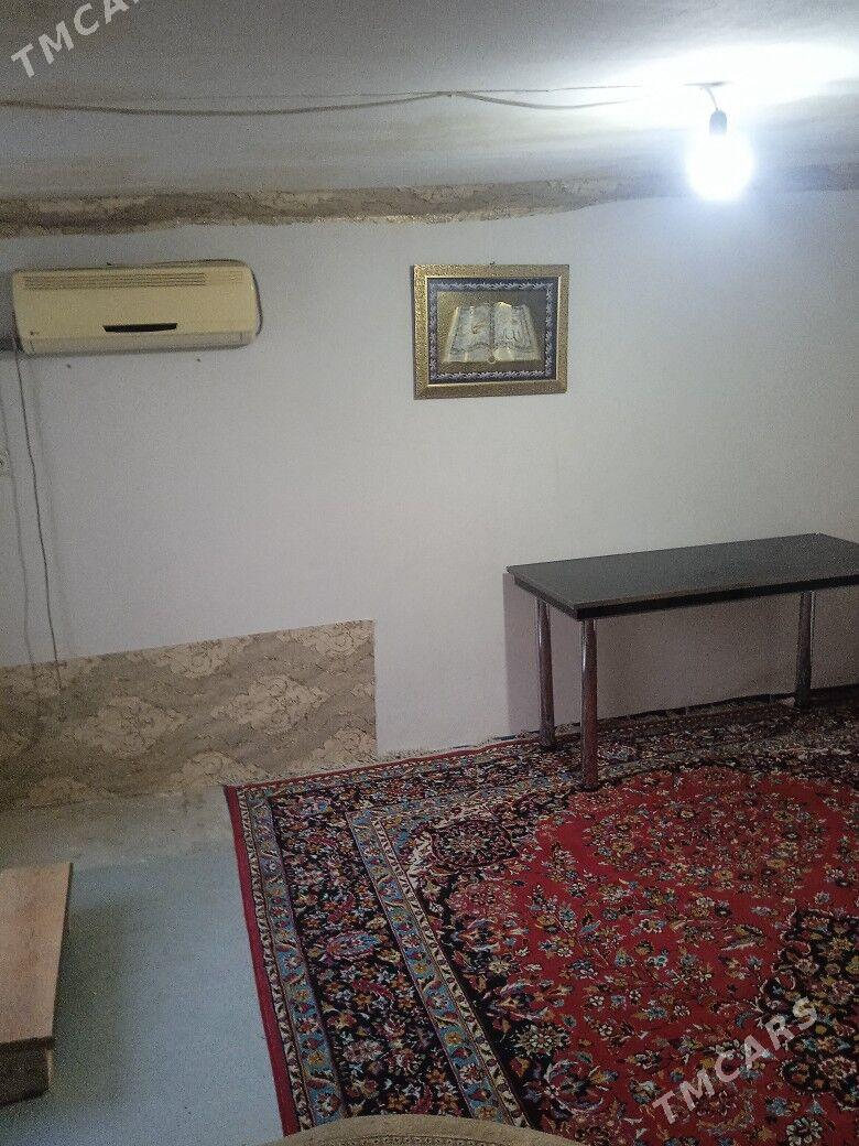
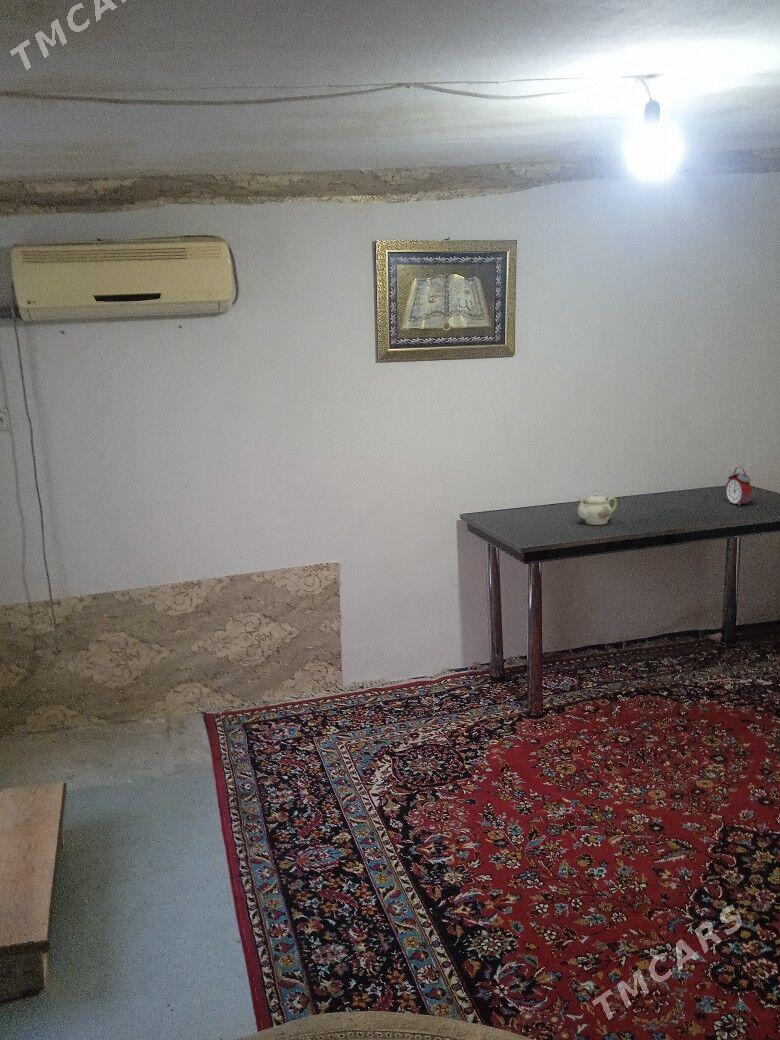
+ alarm clock [725,466,753,507]
+ teapot [577,493,618,526]
